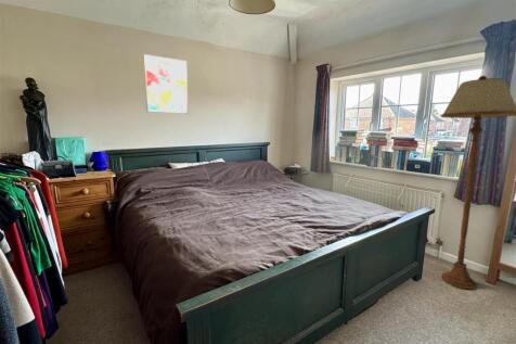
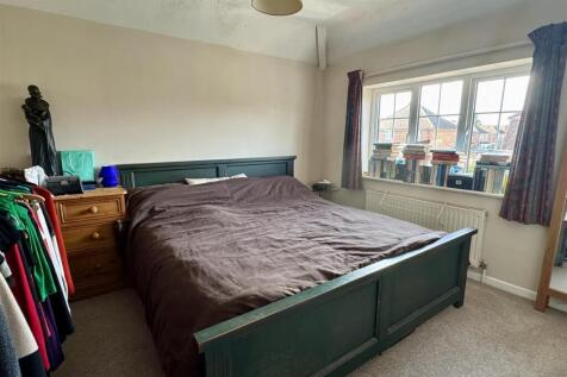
- floor lamp [440,75,516,290]
- wall art [143,53,190,115]
